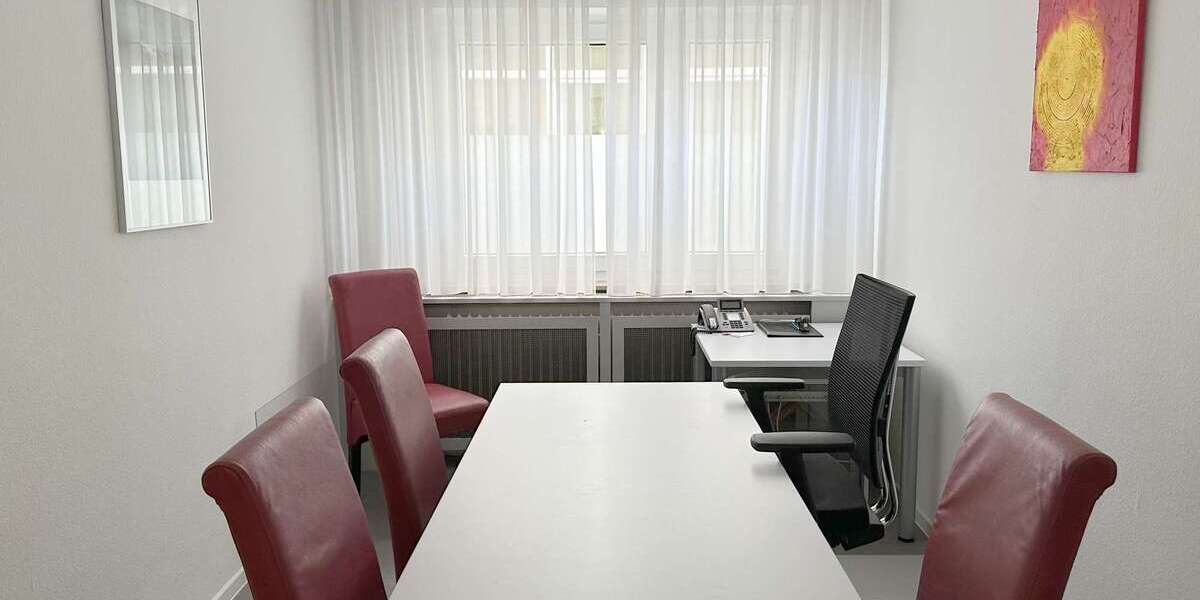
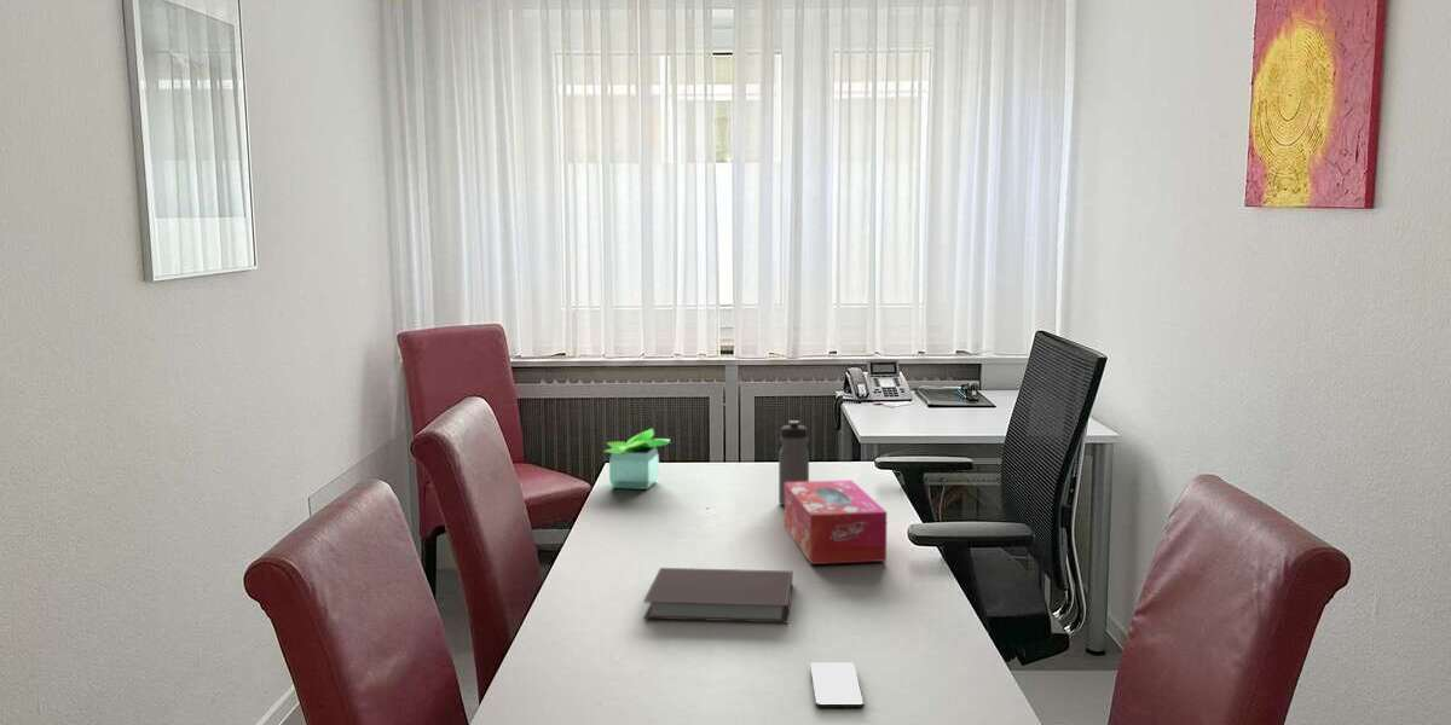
+ smartphone [809,661,866,710]
+ tissue box [784,478,888,566]
+ water bottle [777,419,810,506]
+ notebook [642,567,793,624]
+ potted plant [602,427,672,491]
